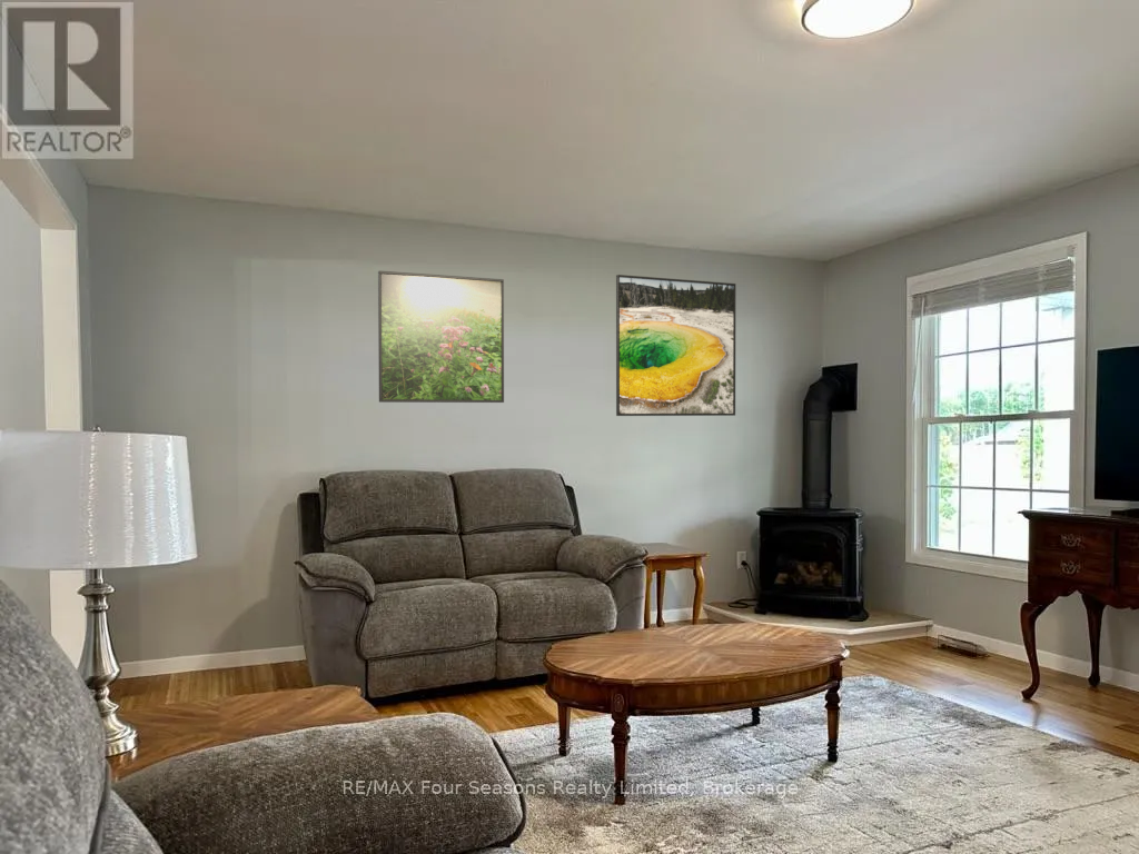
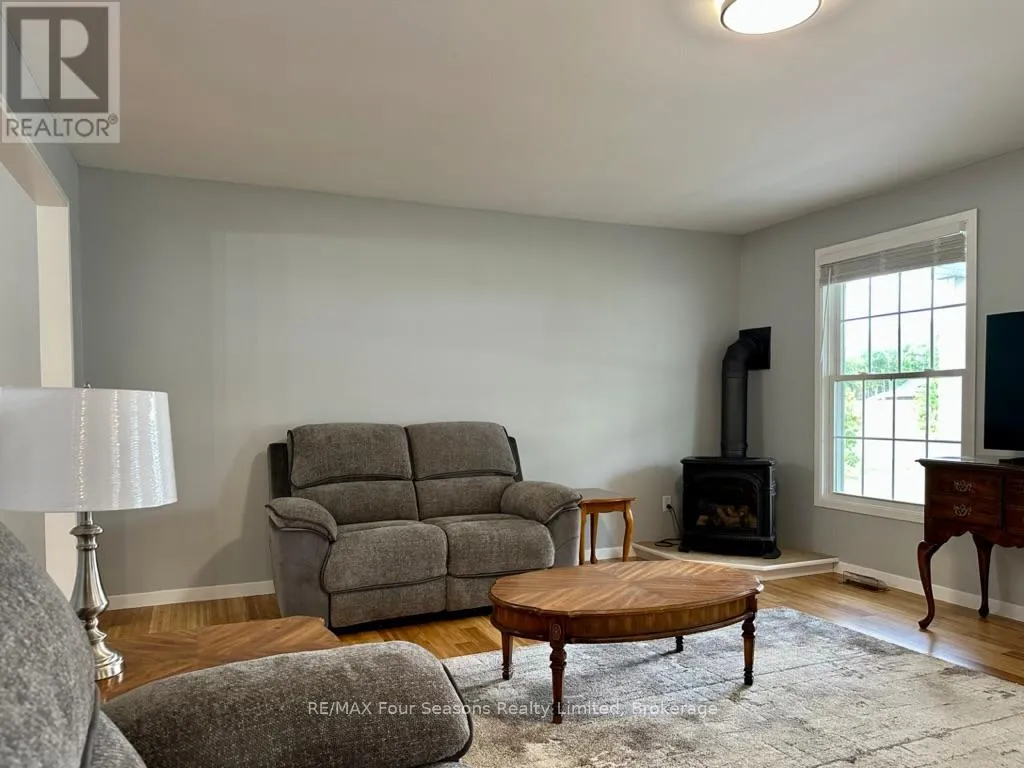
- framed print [377,270,505,404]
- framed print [615,274,736,417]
